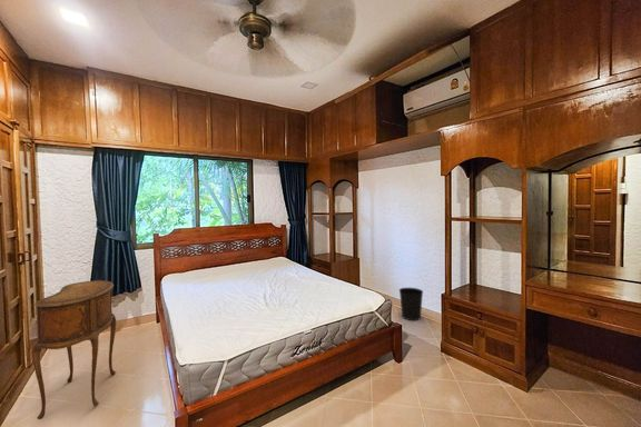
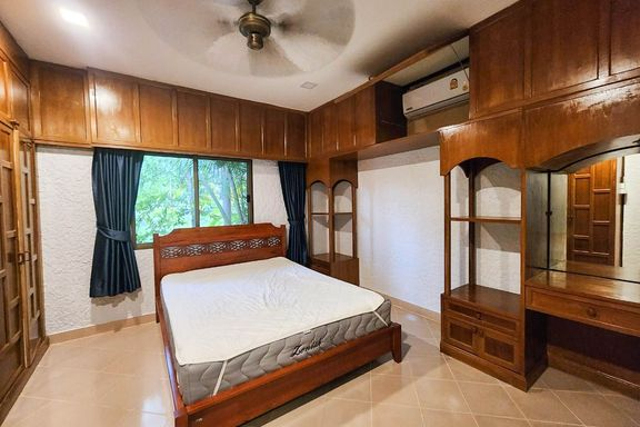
- side table [30,279,117,420]
- wastebasket [398,287,424,321]
